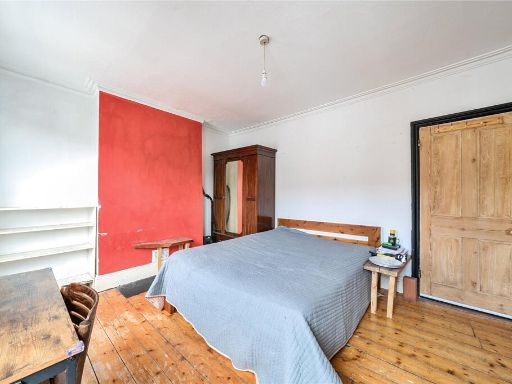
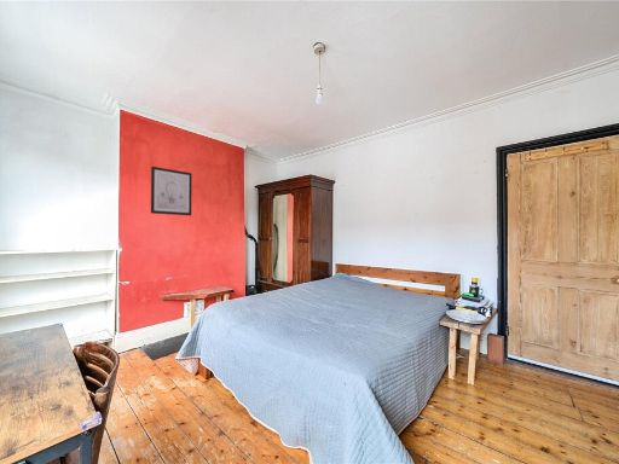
+ wall art [150,166,193,216]
